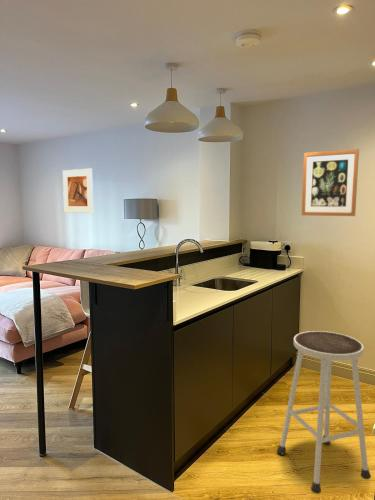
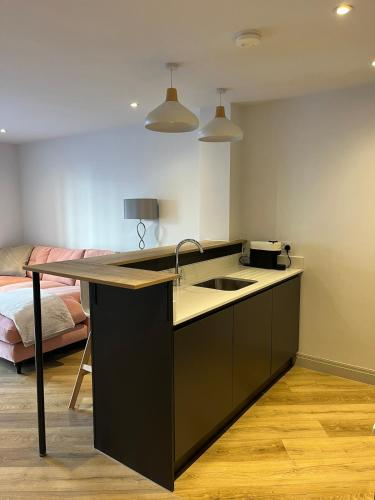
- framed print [62,168,94,214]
- wall art [301,148,360,217]
- stool [276,330,372,495]
